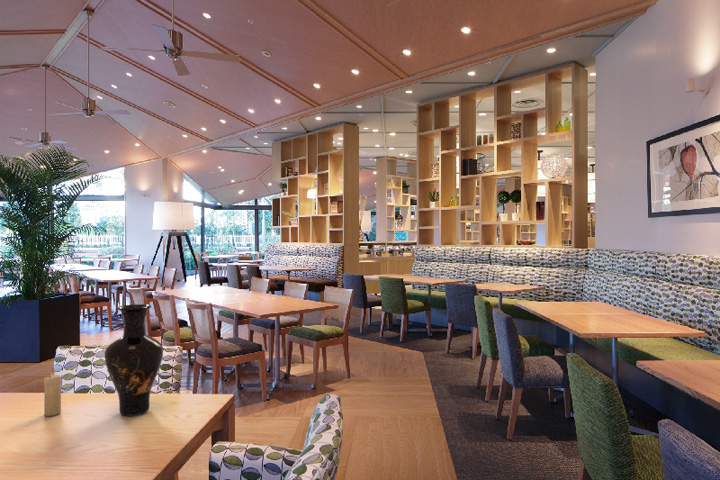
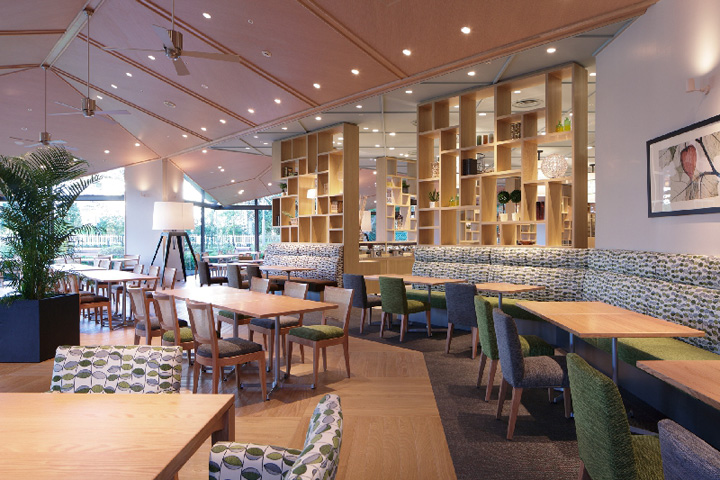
- candle [43,368,62,417]
- vase [104,303,164,417]
